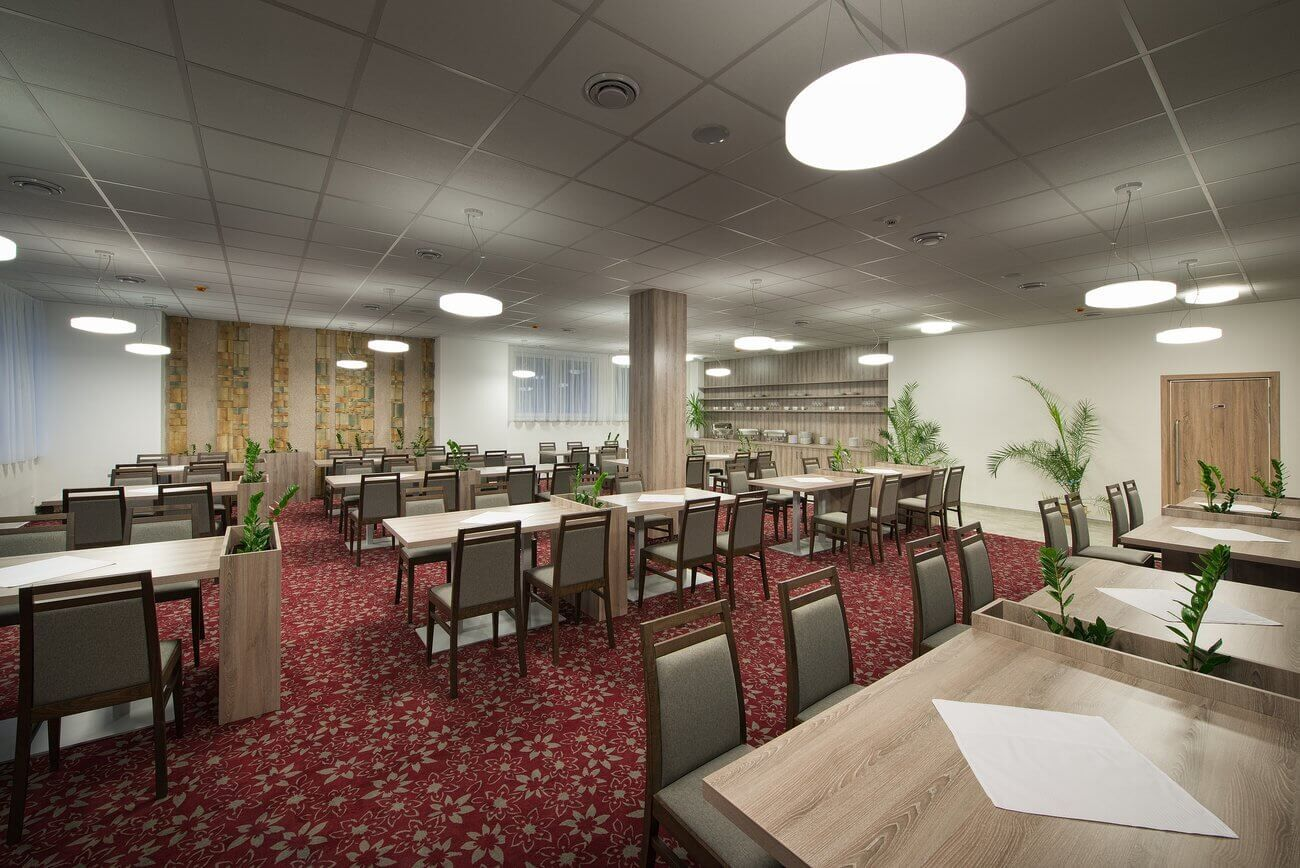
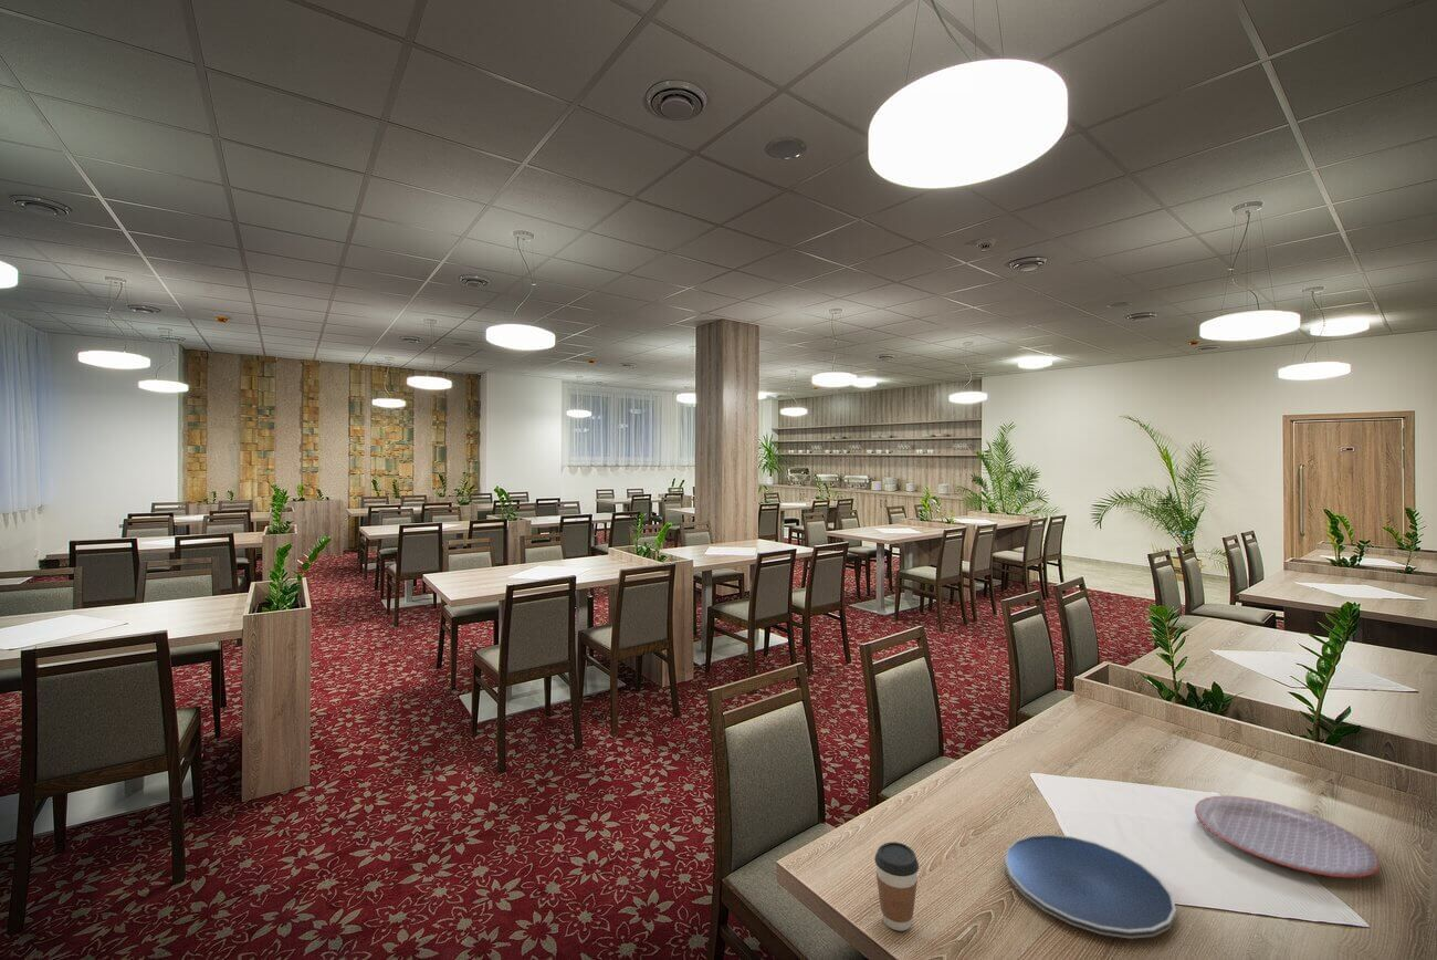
+ plate [1004,833,1177,939]
+ plate [1194,795,1382,879]
+ coffee cup [873,841,920,932]
